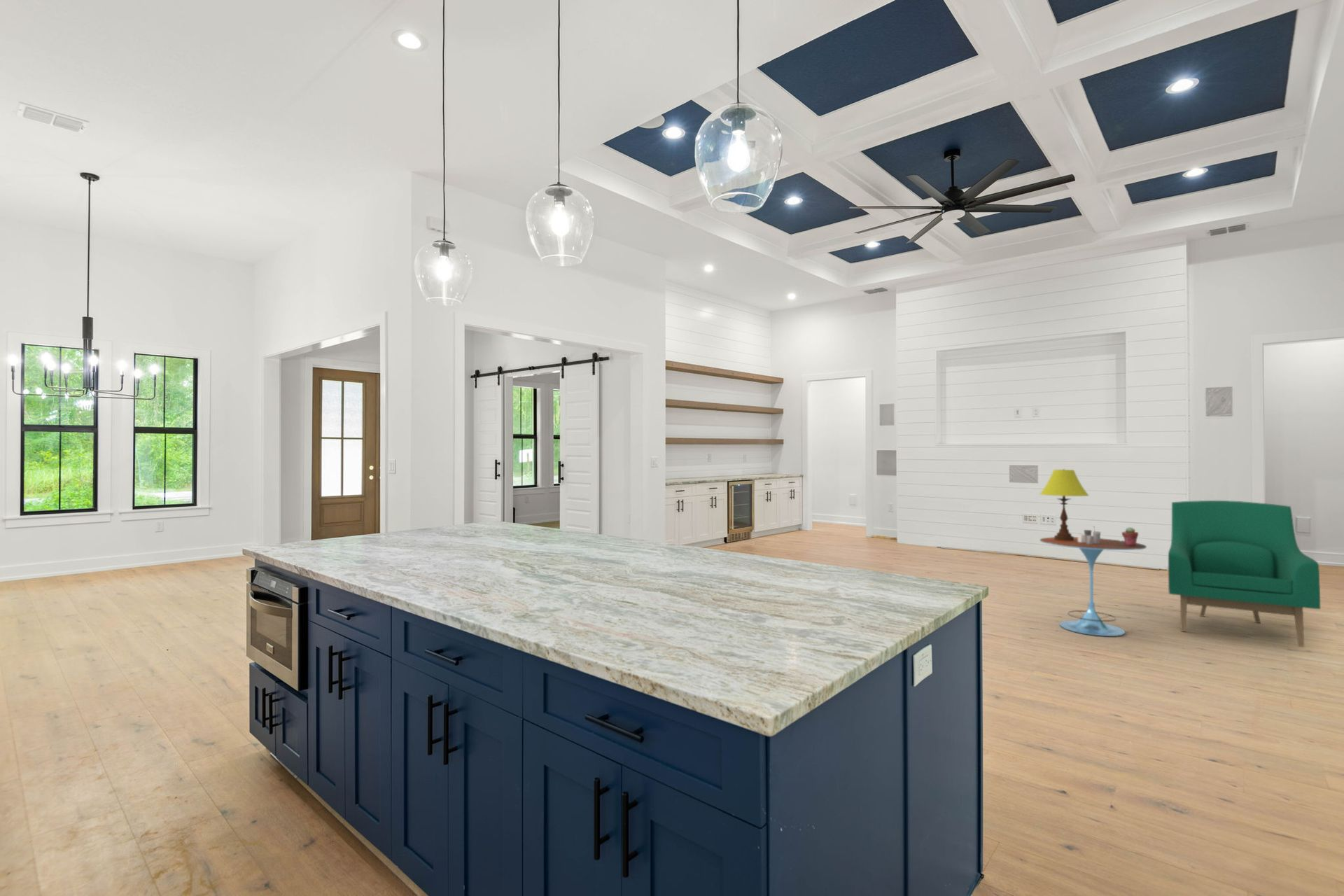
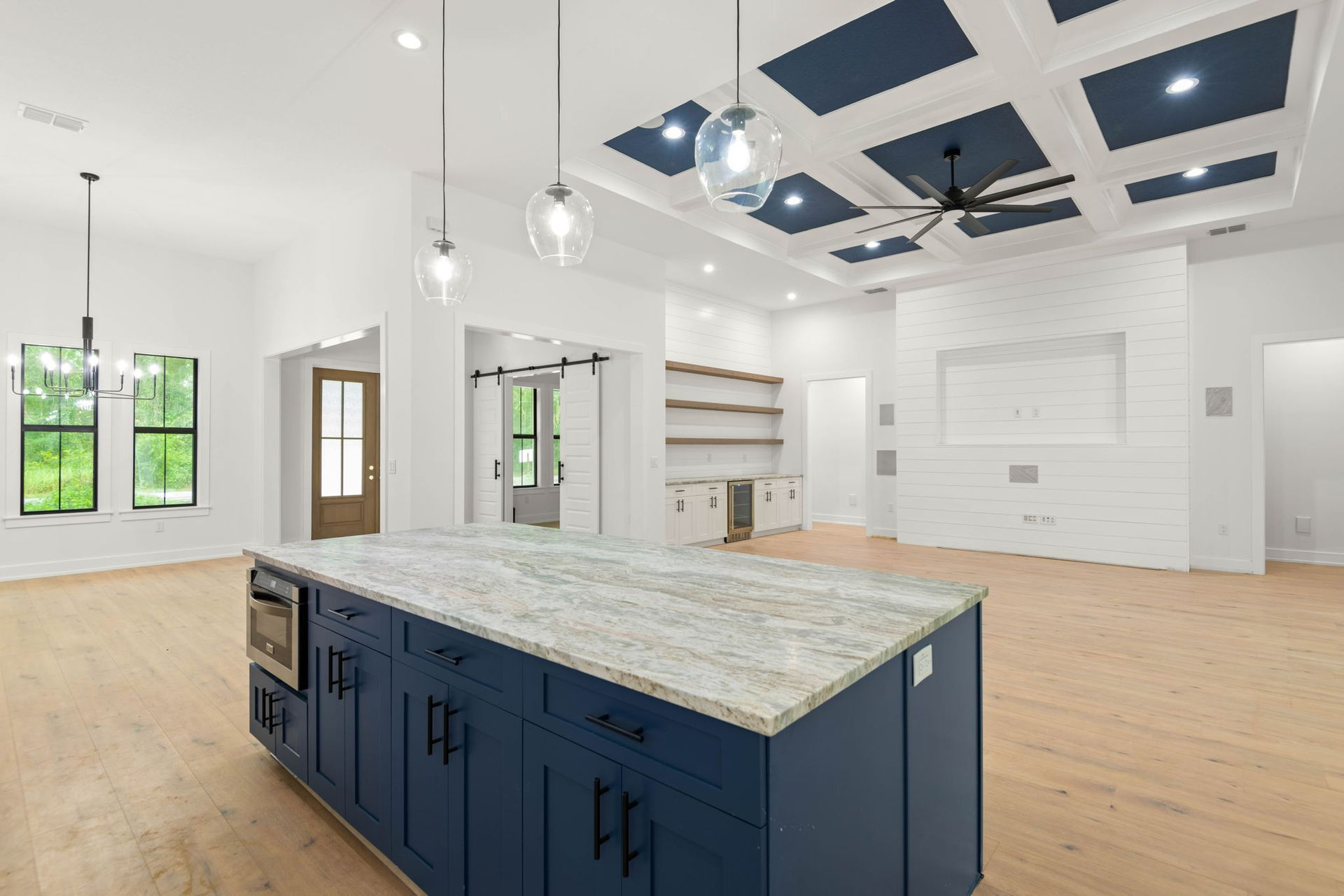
- table lamp [1039,468,1089,541]
- potted succulent [1121,526,1139,545]
- armchair [1168,500,1321,647]
- side table [1039,527,1147,637]
